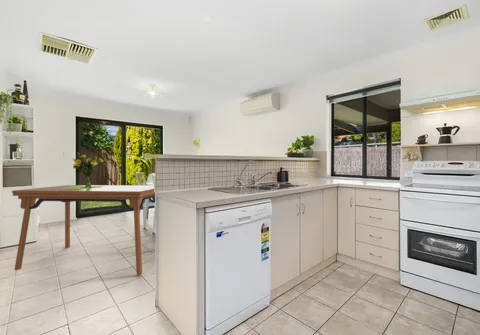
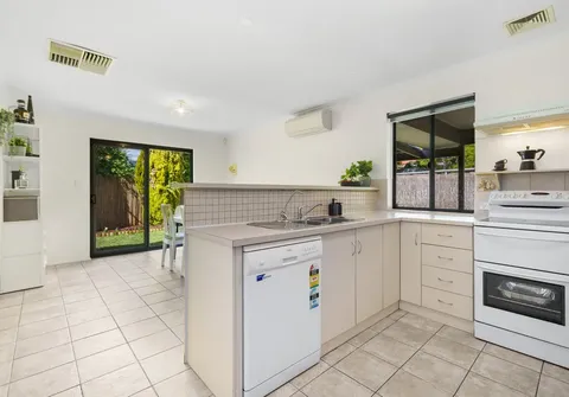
- bouquet [66,152,104,189]
- dining table [11,184,156,276]
